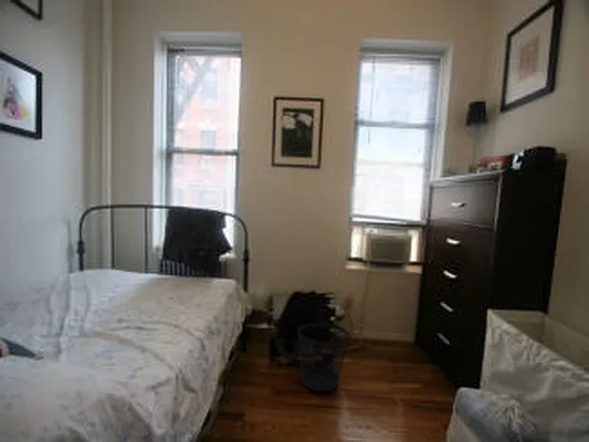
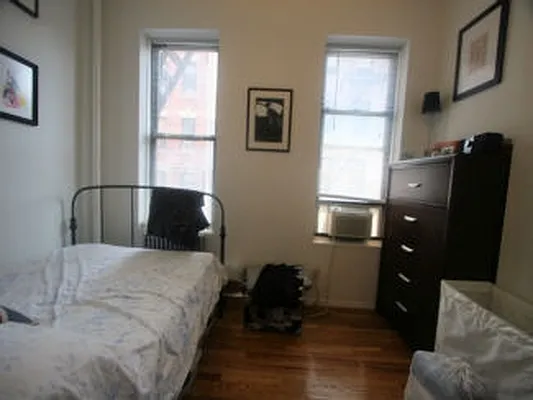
- wastebasket [296,322,350,392]
